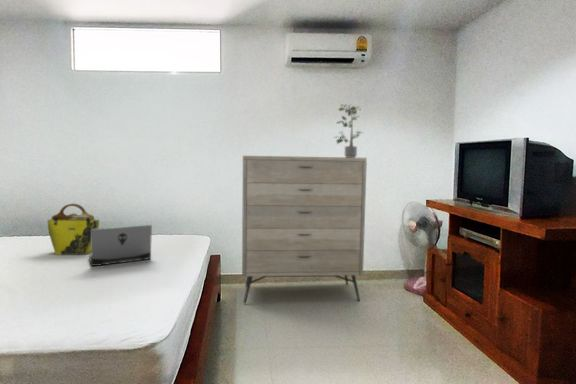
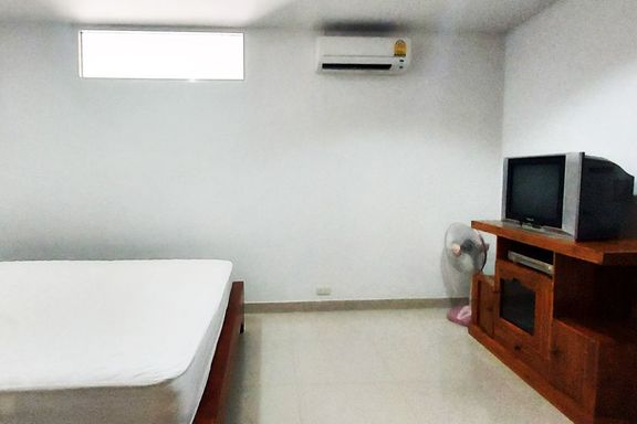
- tote bag [46,203,100,256]
- laptop computer [88,224,153,267]
- dresser [241,155,368,304]
- potted plant [331,103,365,158]
